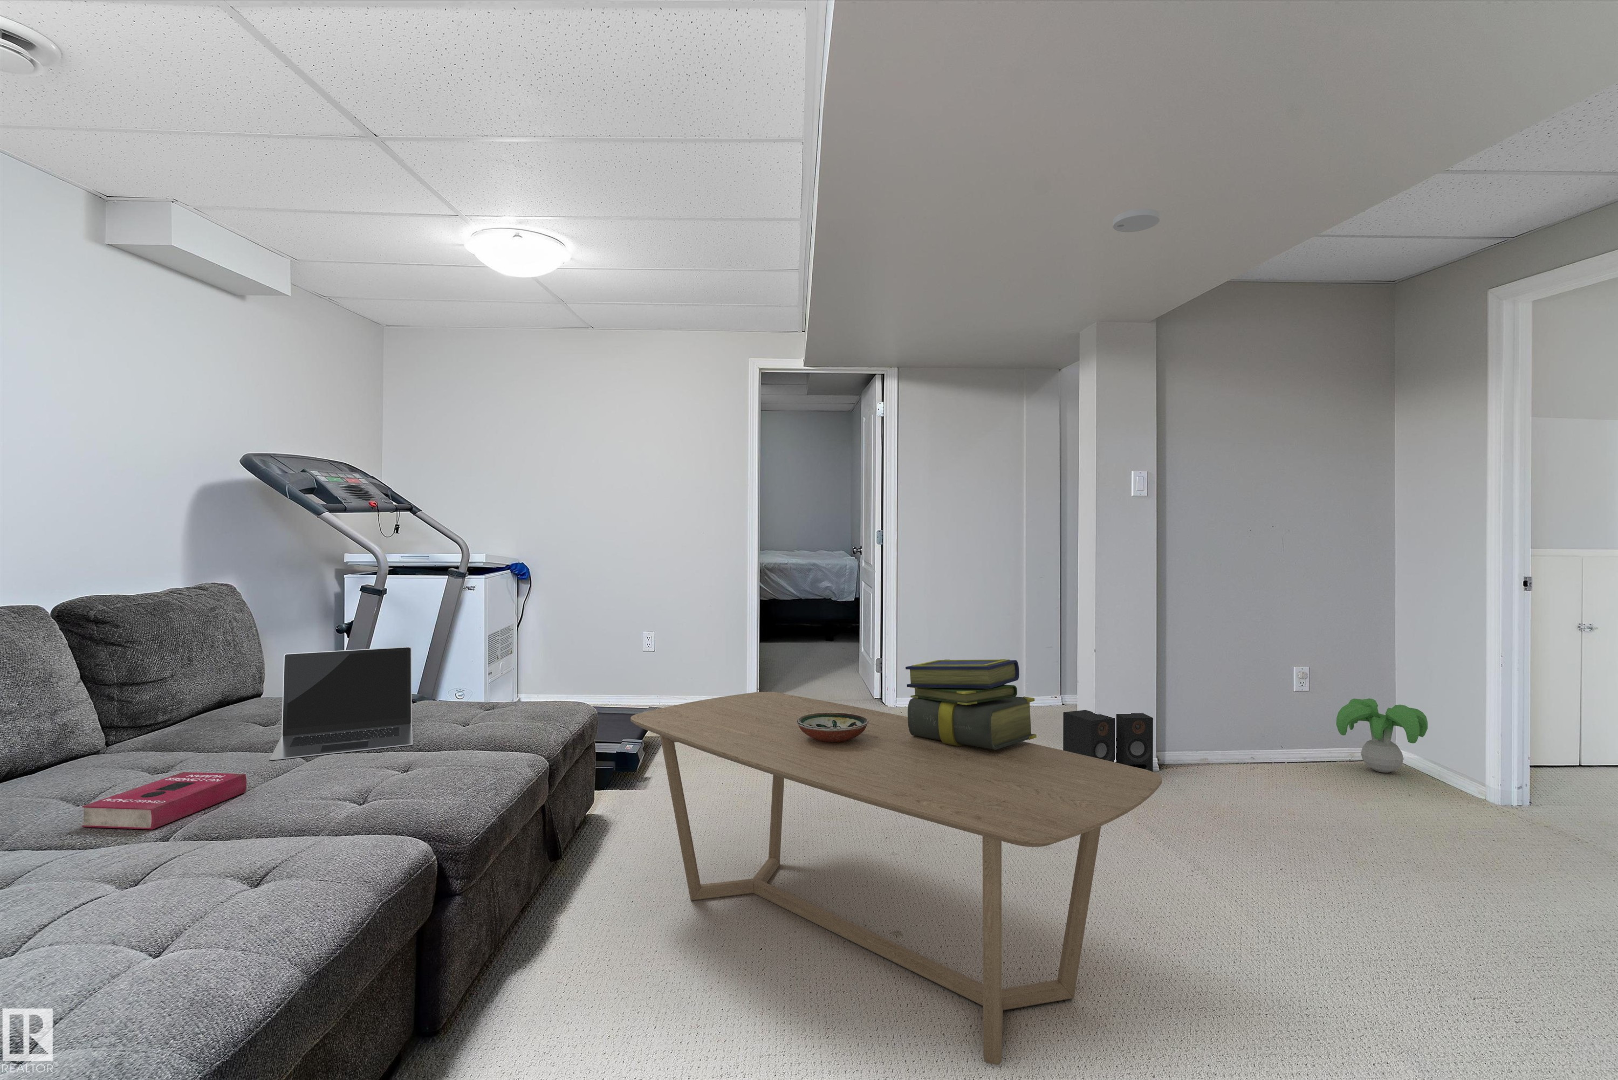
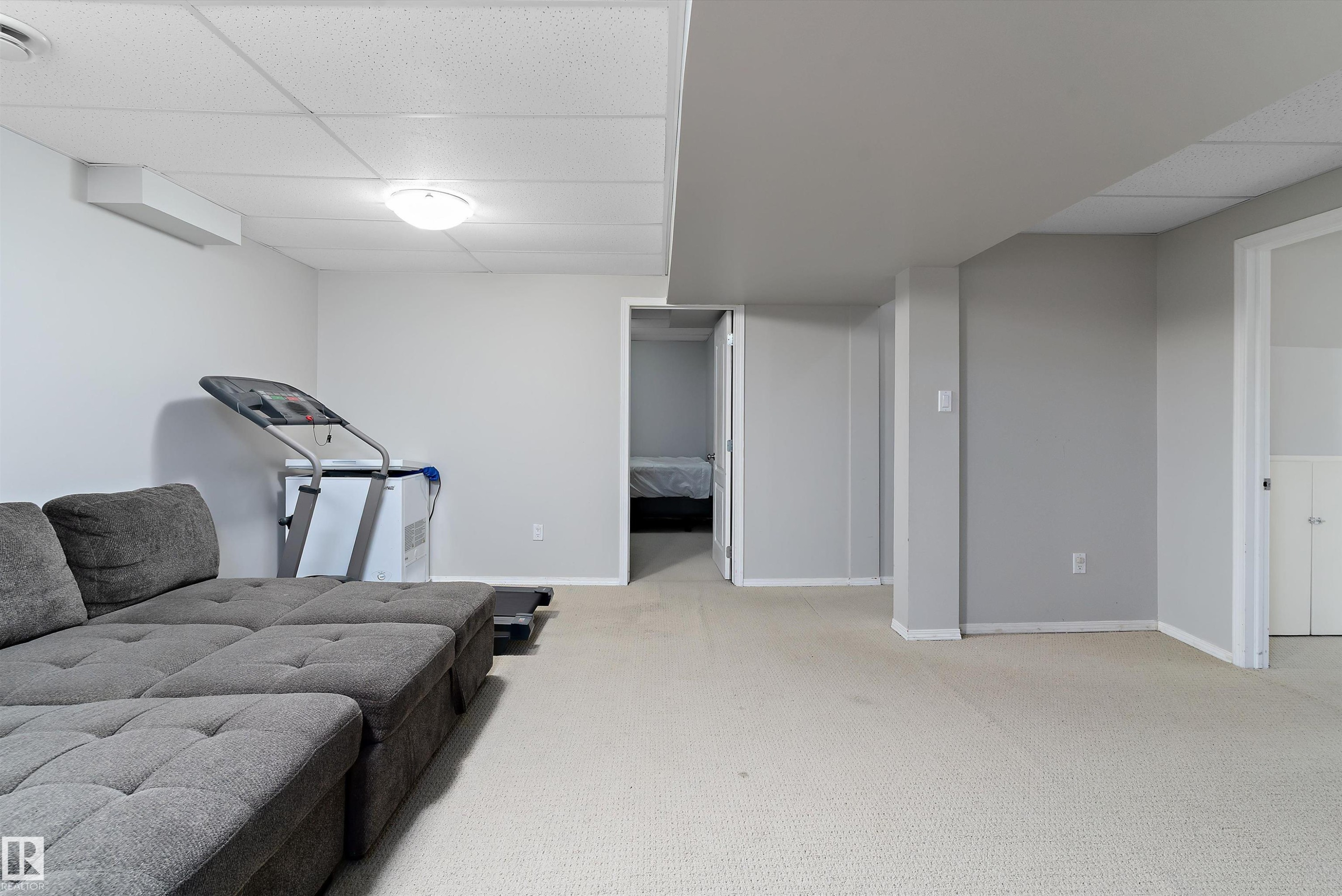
- decorative bowl [797,712,868,742]
- coffee table [629,691,1162,1066]
- speaker [1062,710,1154,771]
- smoke detector [1113,209,1160,233]
- laptop [269,646,414,761]
- stack of books [905,658,1037,750]
- decorative plant [1336,698,1429,773]
- book [82,771,247,829]
